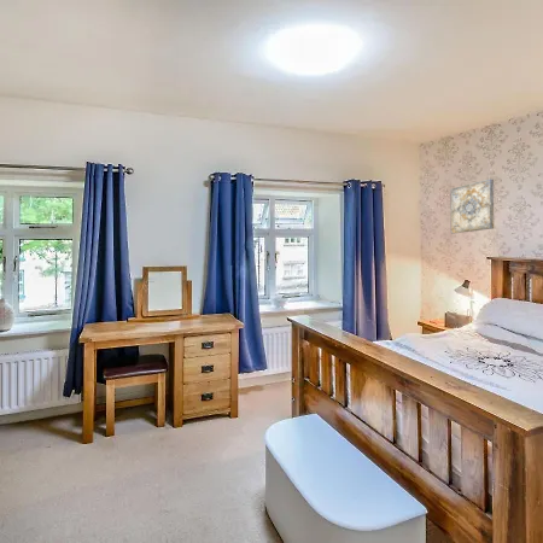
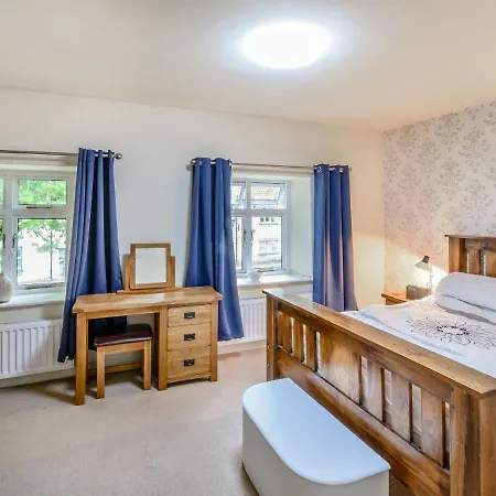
- wall art [449,177,495,234]
